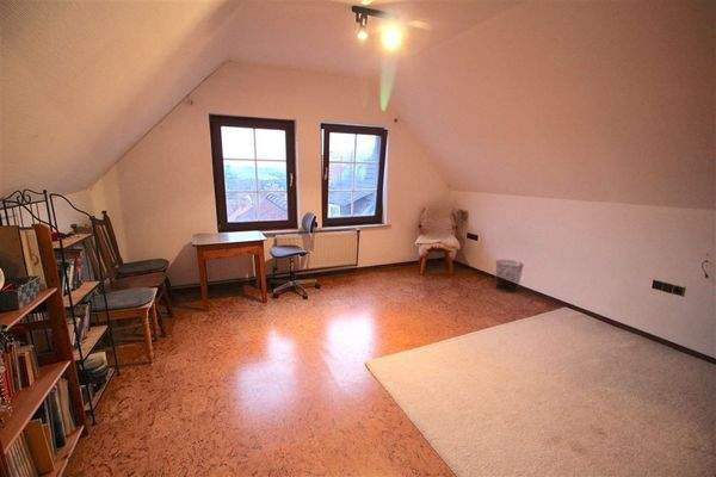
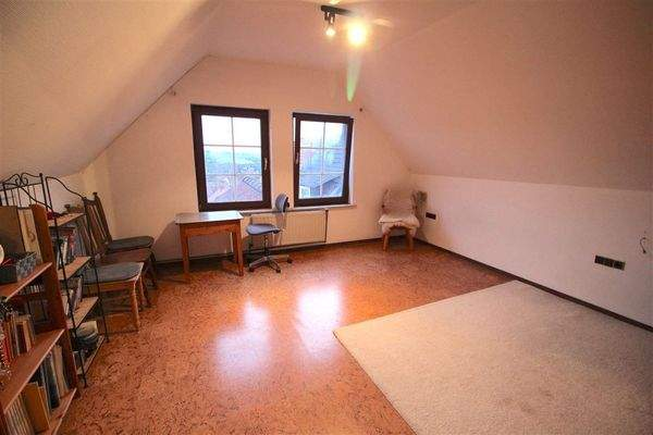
- waste bin [494,259,525,293]
